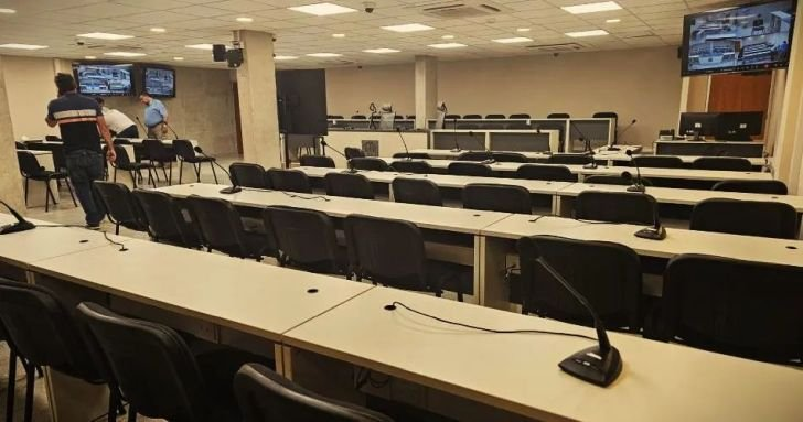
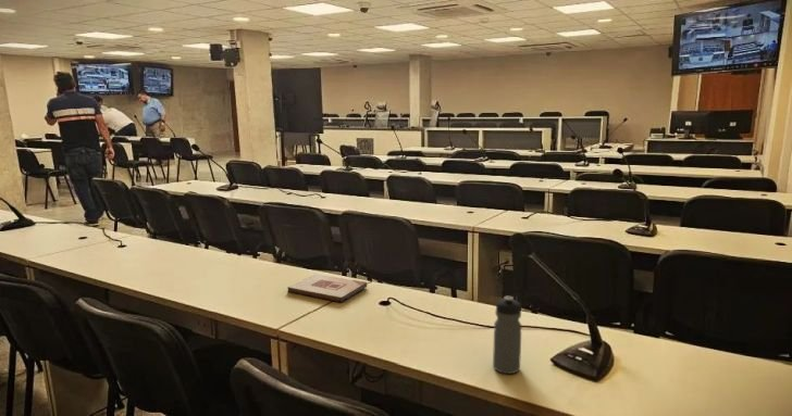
+ water bottle [492,295,523,375]
+ wooden plaque [286,273,368,304]
